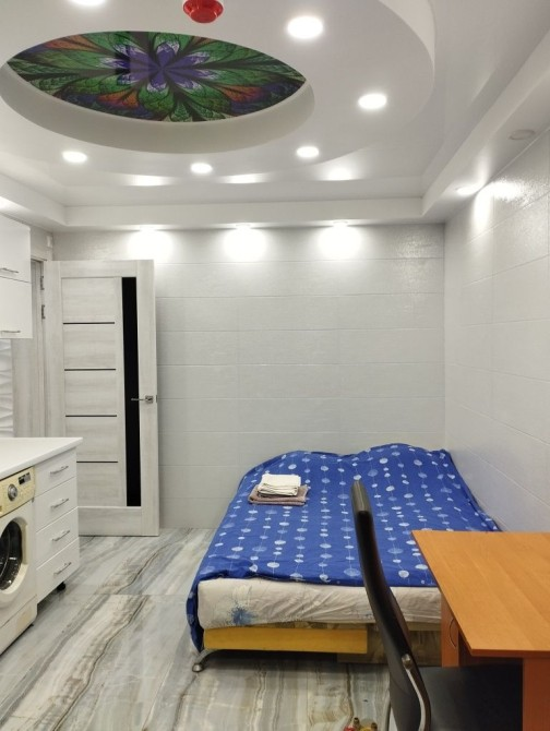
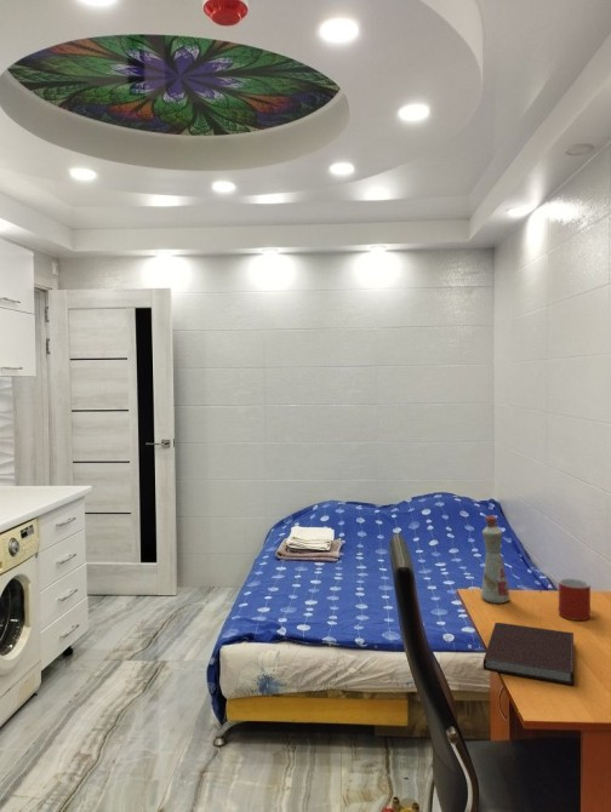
+ bottle [480,514,510,605]
+ notebook [482,622,575,686]
+ mug [558,577,592,622]
